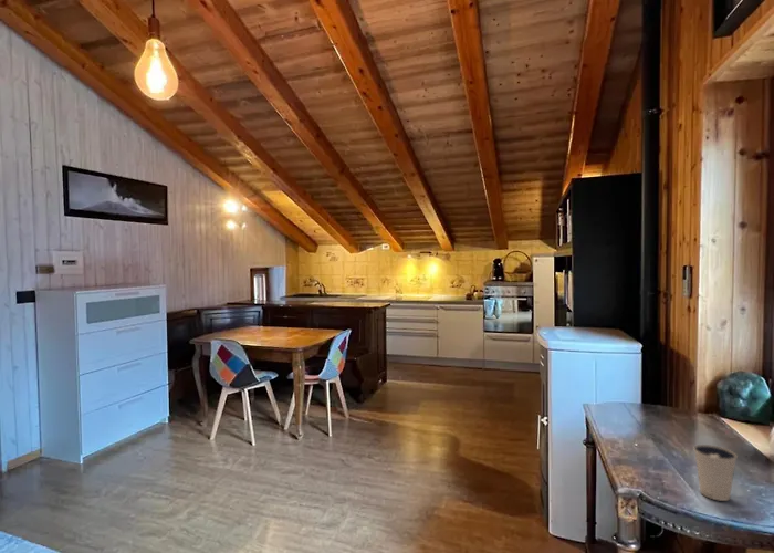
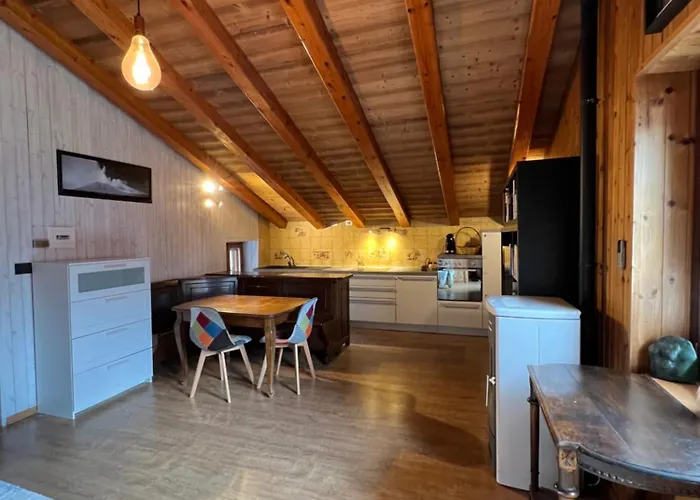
- dixie cup [692,444,739,502]
